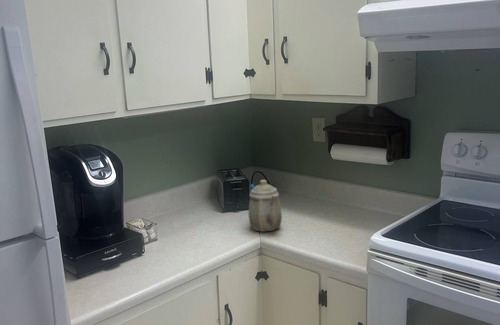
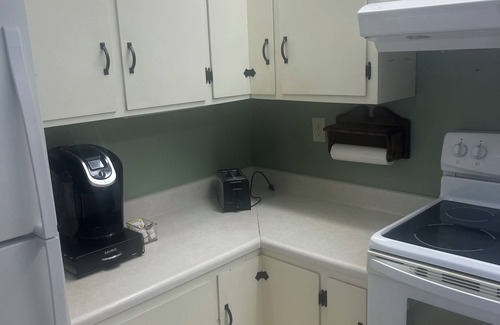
- teapot [248,179,283,232]
